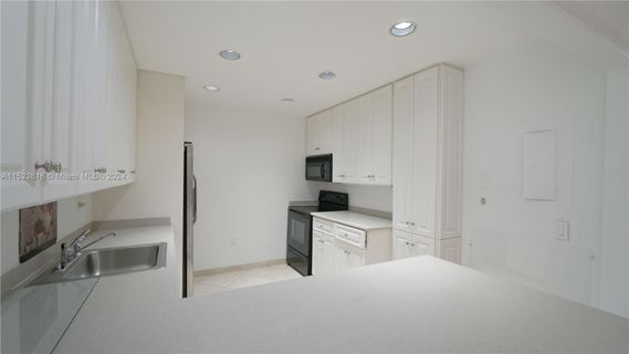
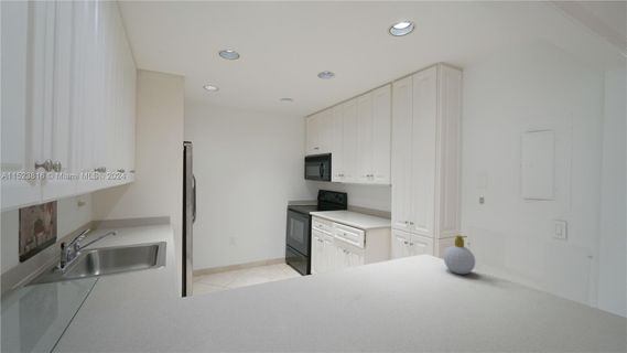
+ soap bottle [443,235,476,276]
